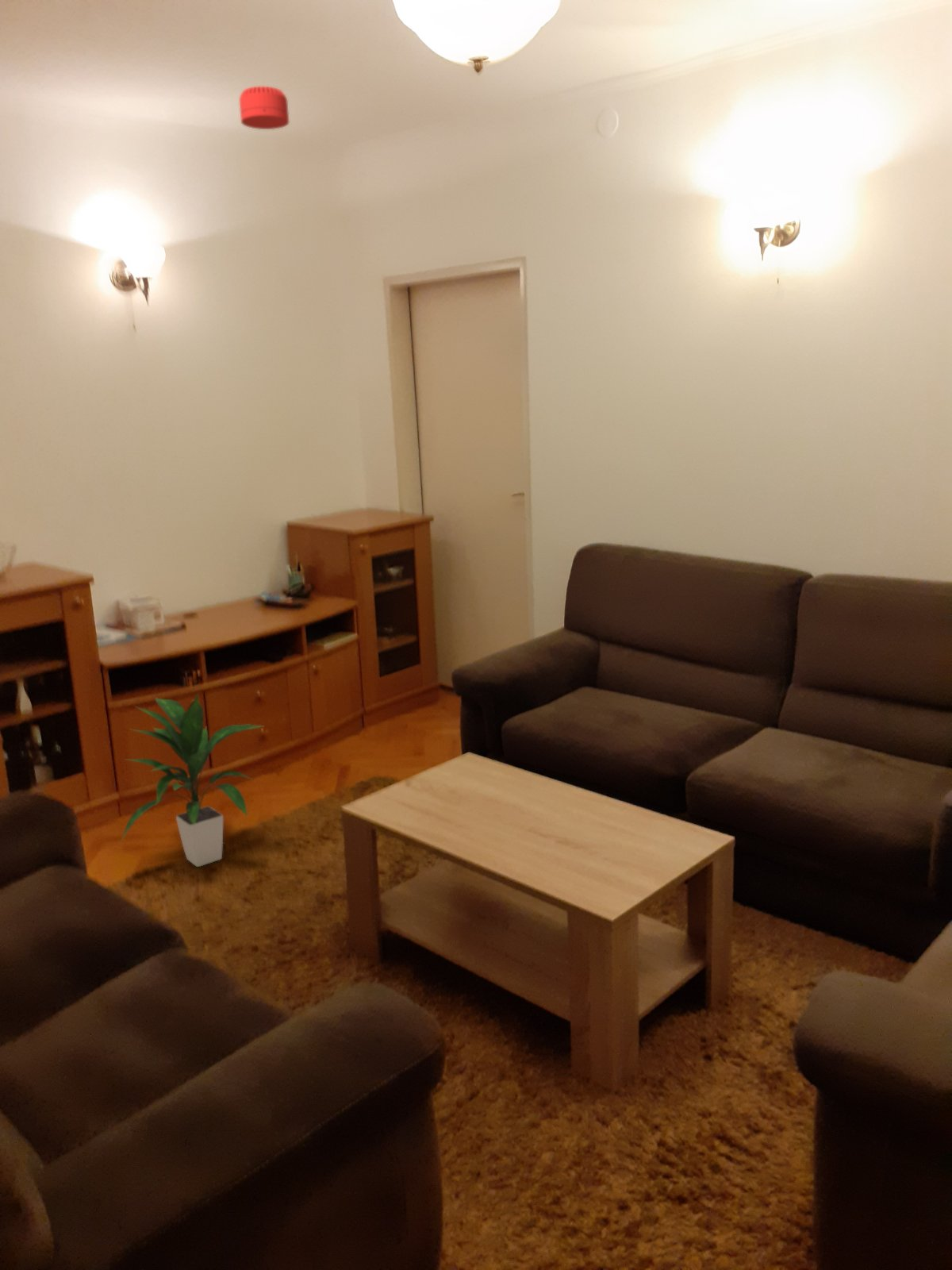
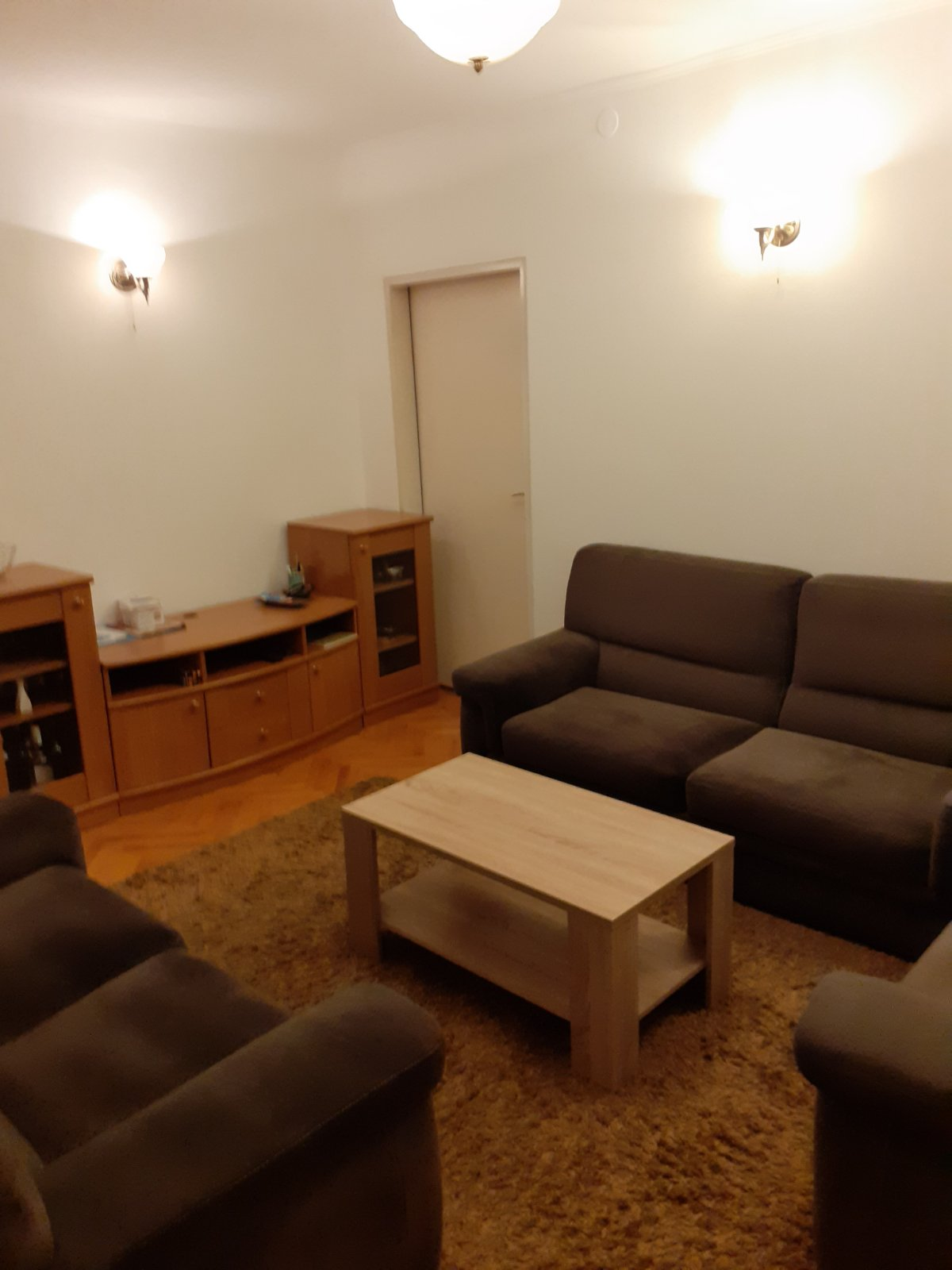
- indoor plant [119,691,263,868]
- smoke detector [238,86,290,130]
